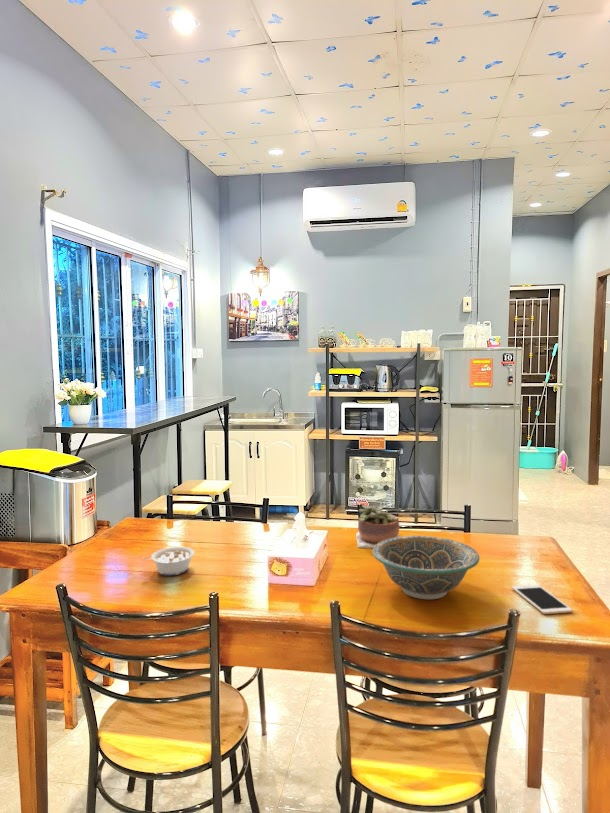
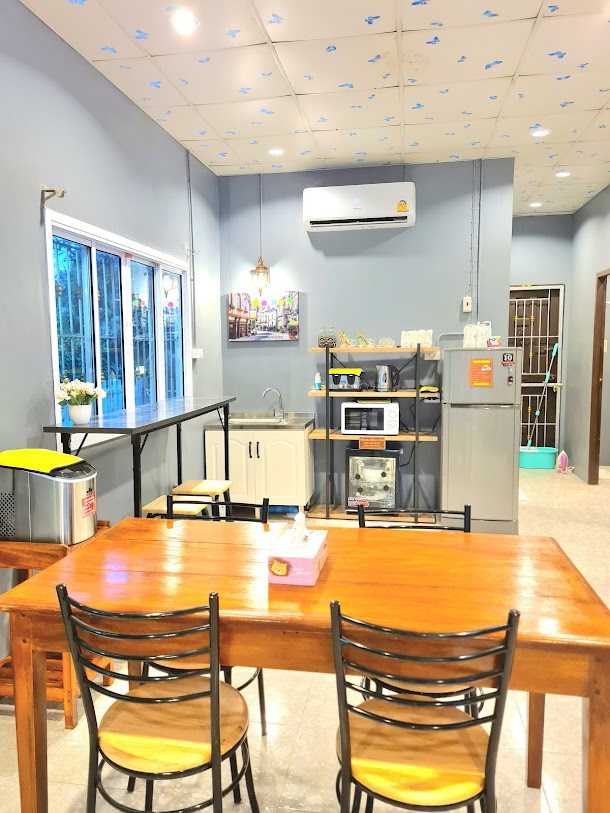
- cell phone [511,584,573,615]
- bowl [372,535,481,600]
- legume [142,546,196,577]
- succulent plant [355,504,400,549]
